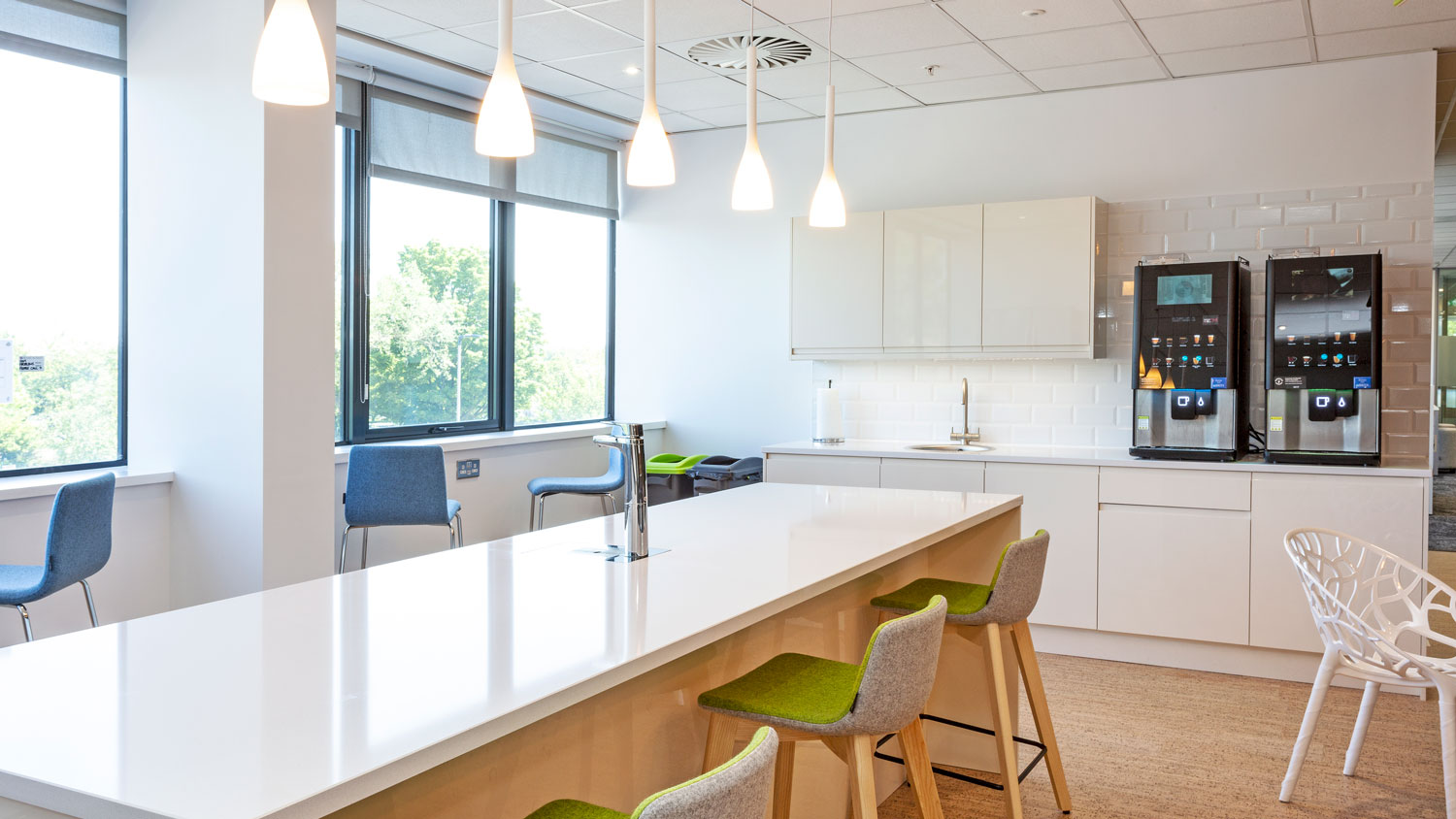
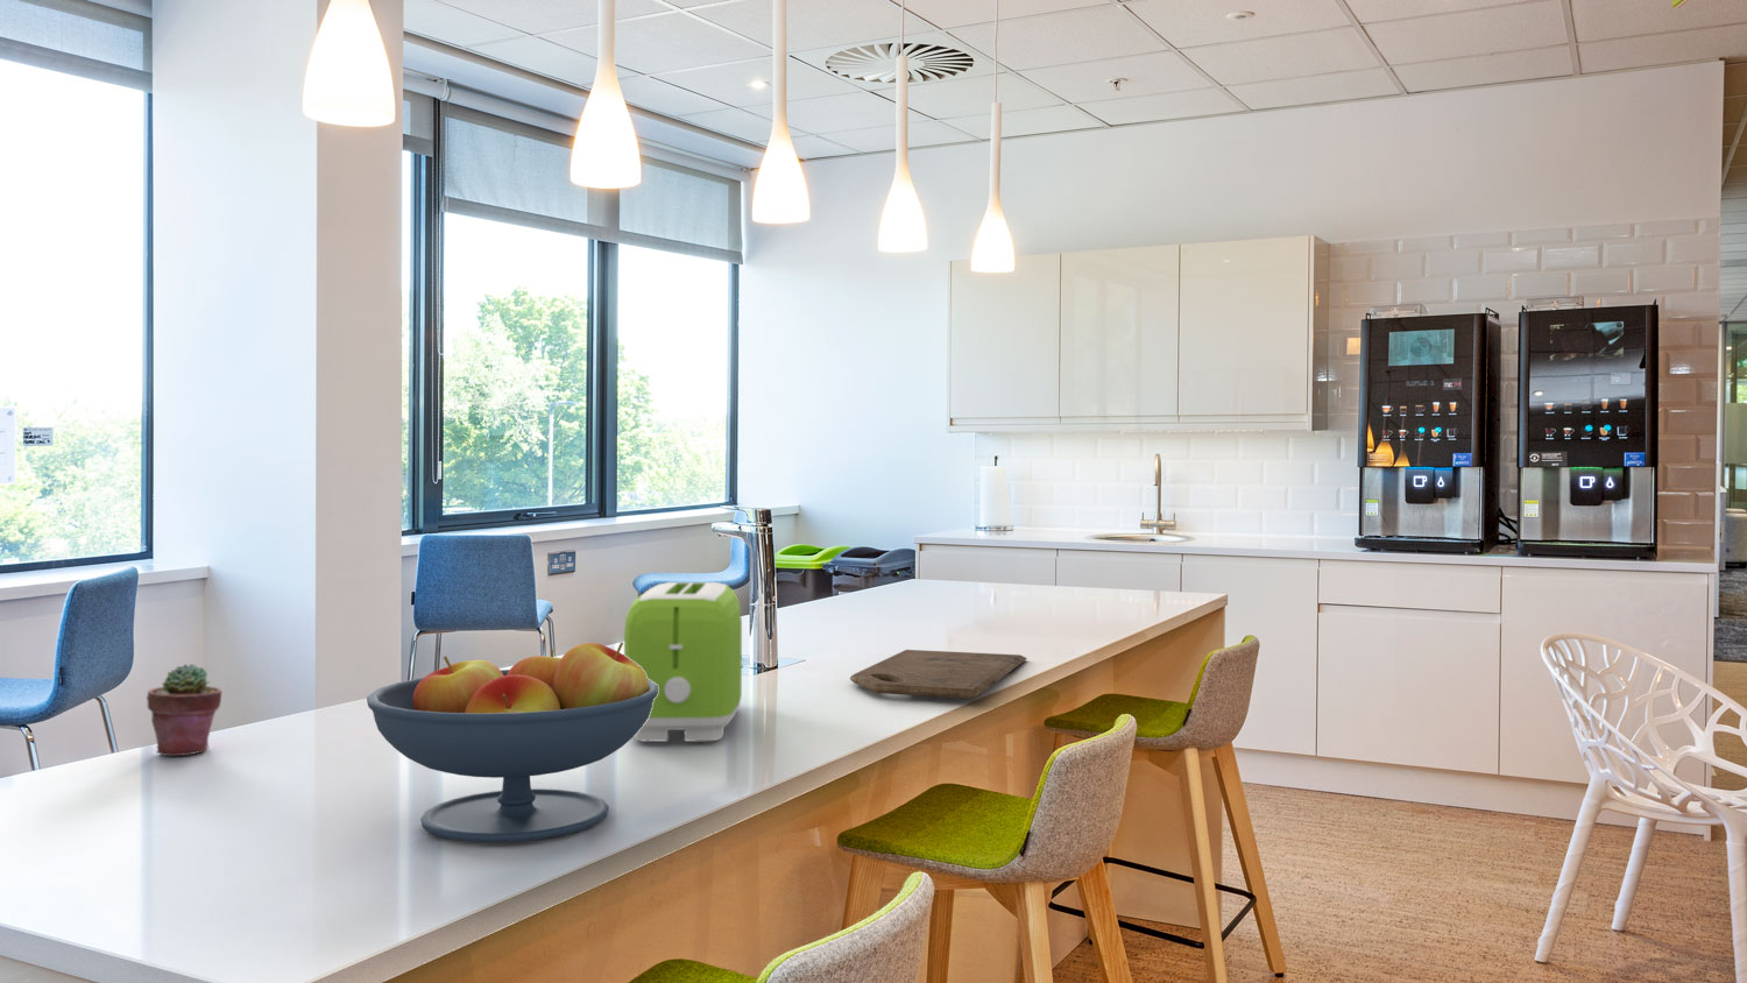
+ toaster [623,581,743,743]
+ potted succulent [145,663,222,757]
+ cutting board [850,649,1028,700]
+ fruit bowl [366,642,658,844]
